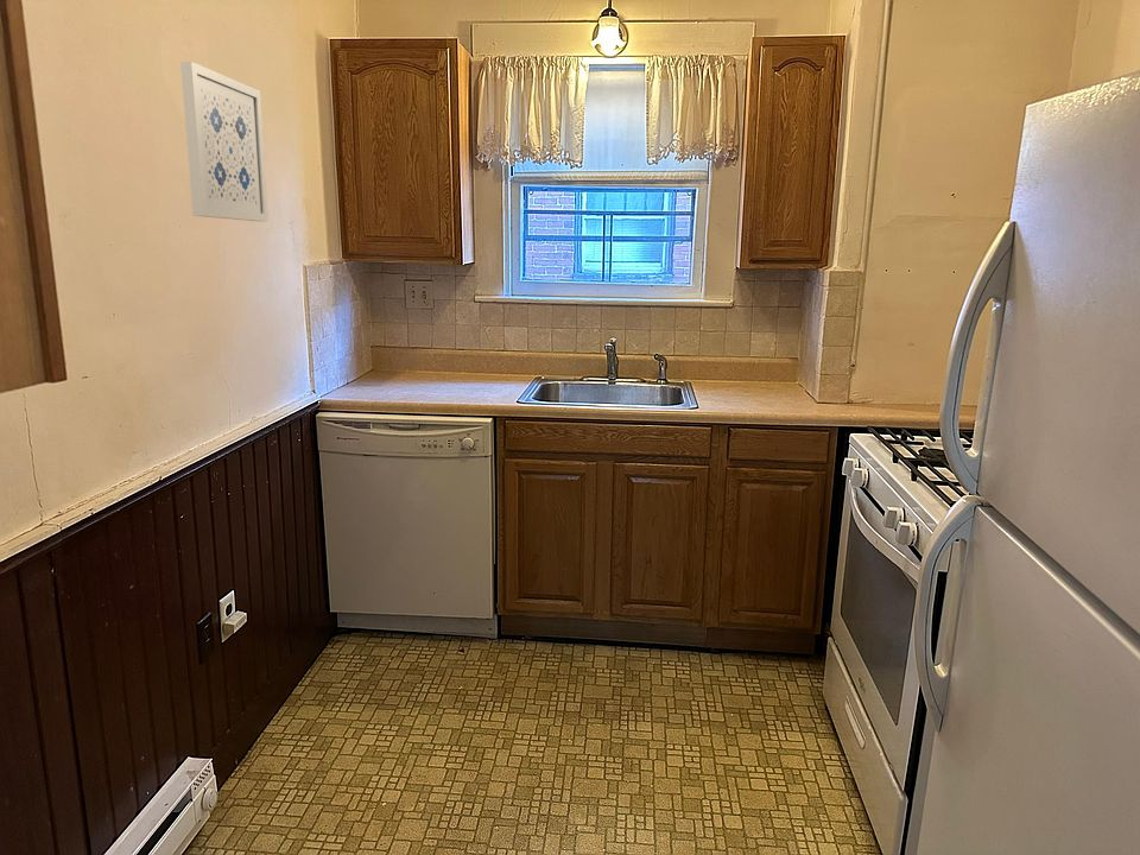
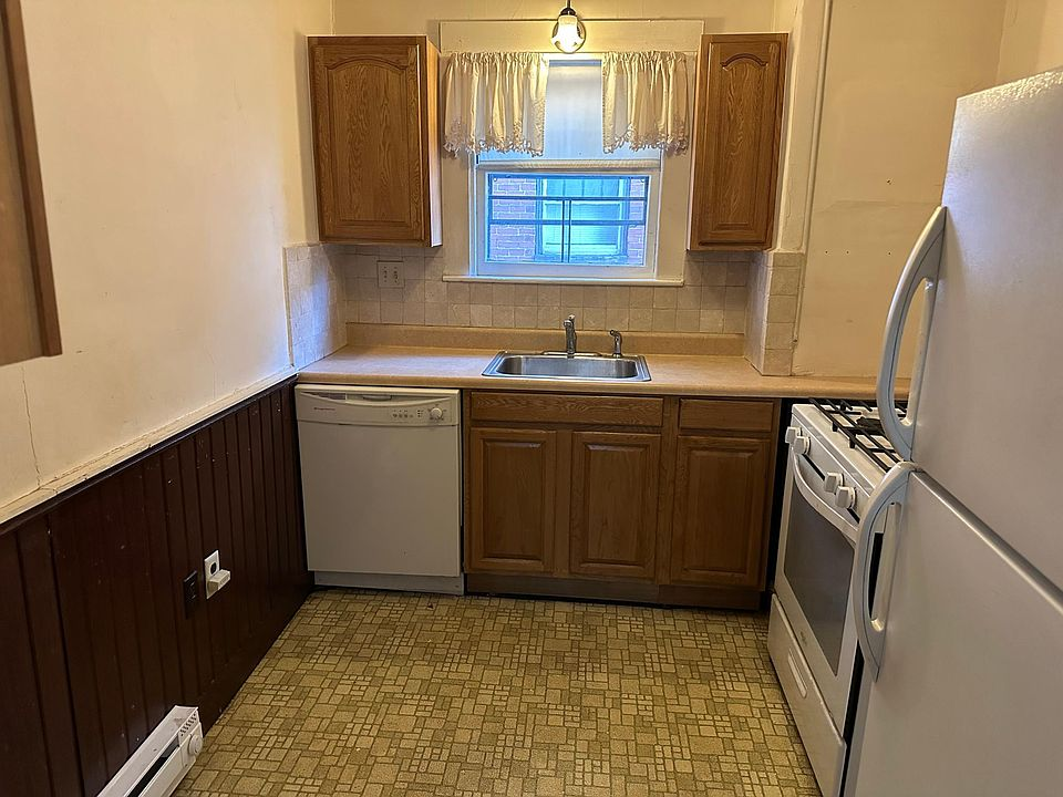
- wall art [179,61,270,222]
